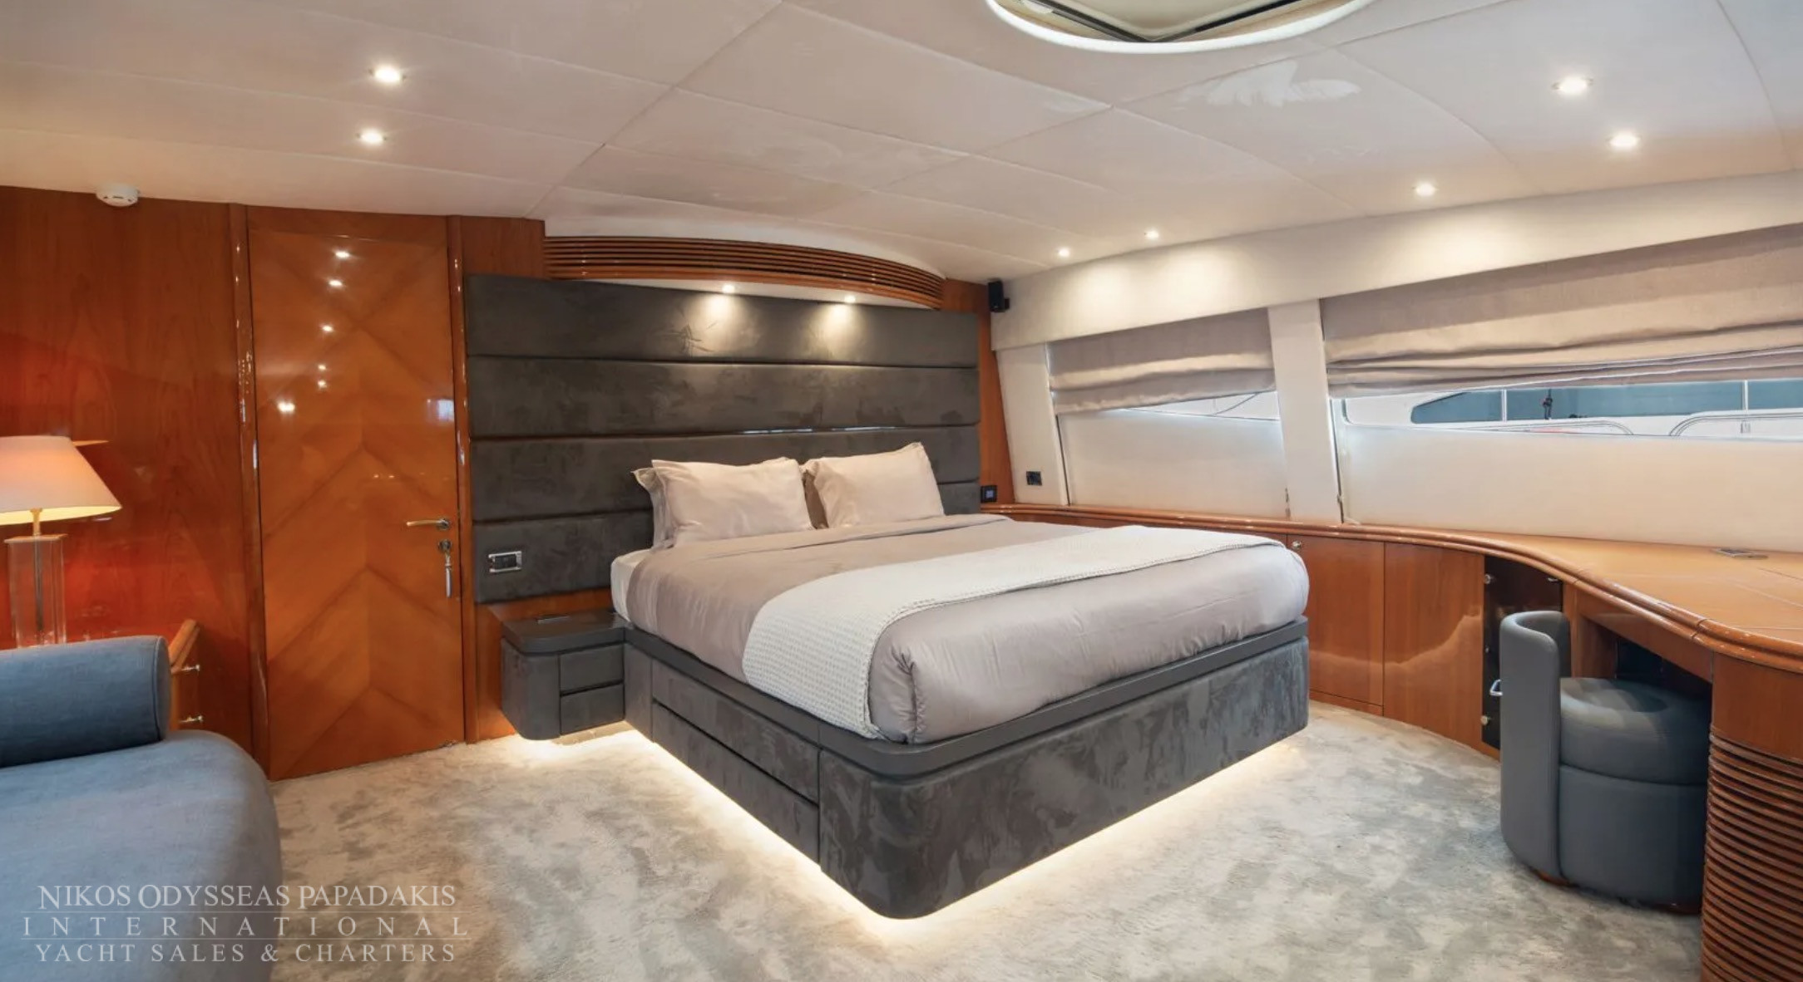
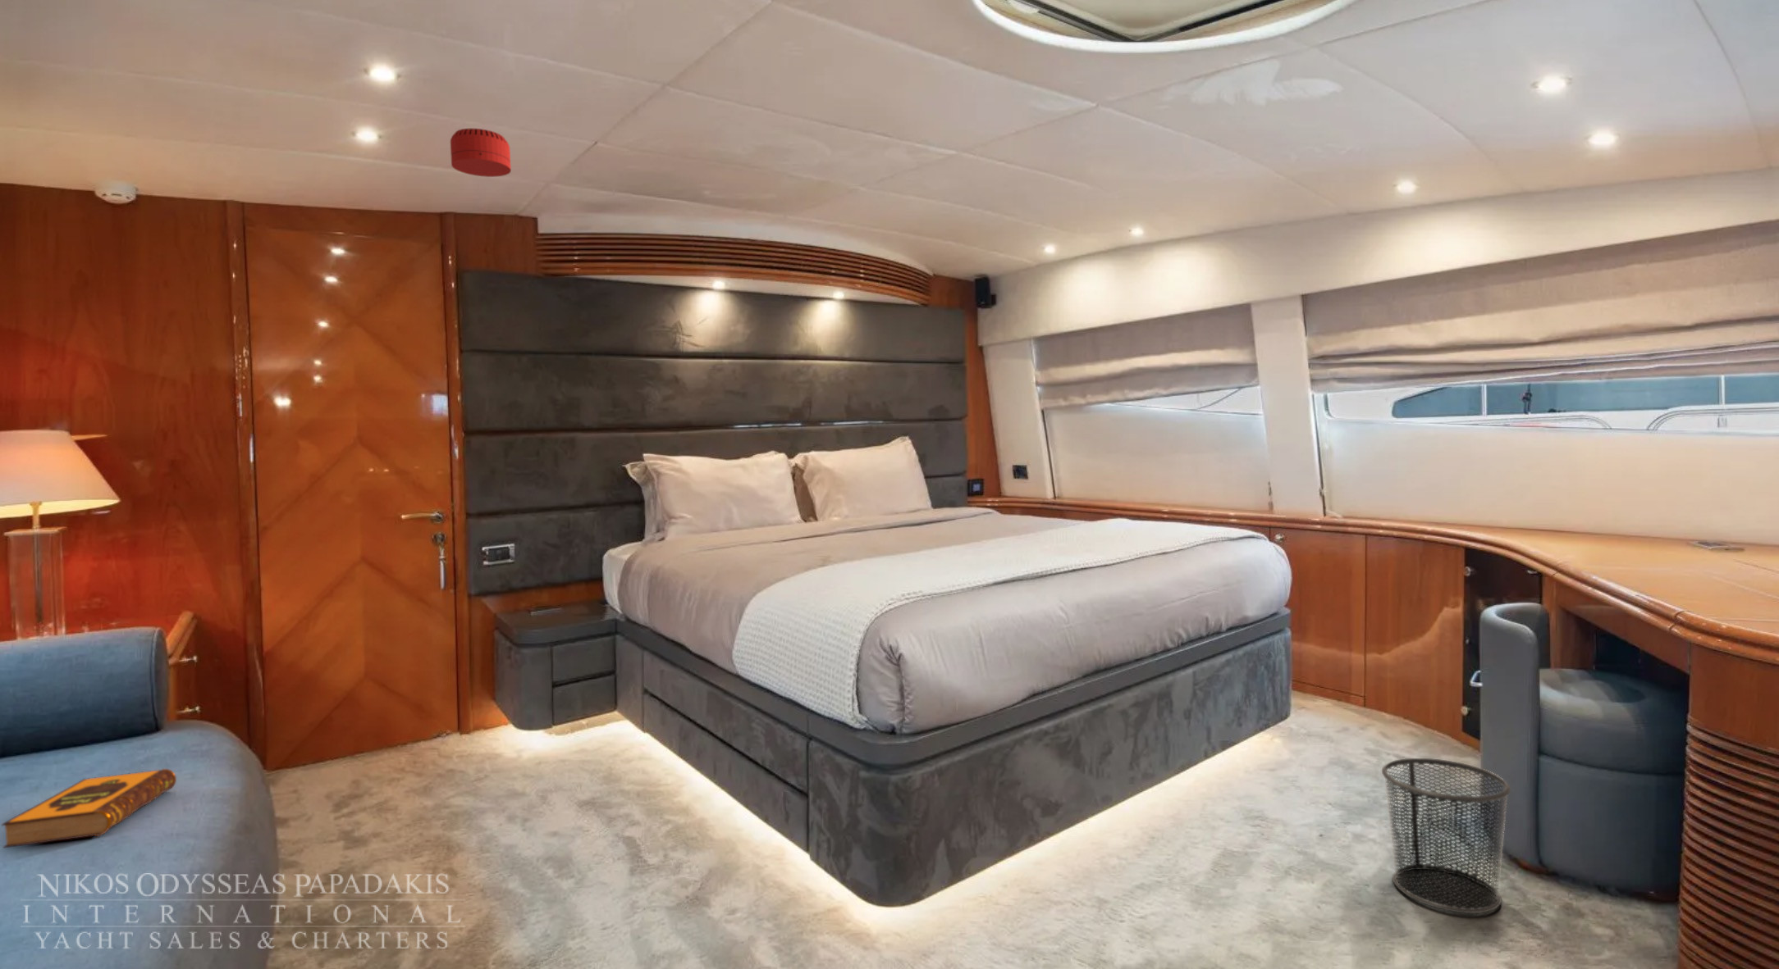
+ hardback book [1,769,177,850]
+ waste bin [1381,758,1512,914]
+ smoke detector [450,128,512,178]
